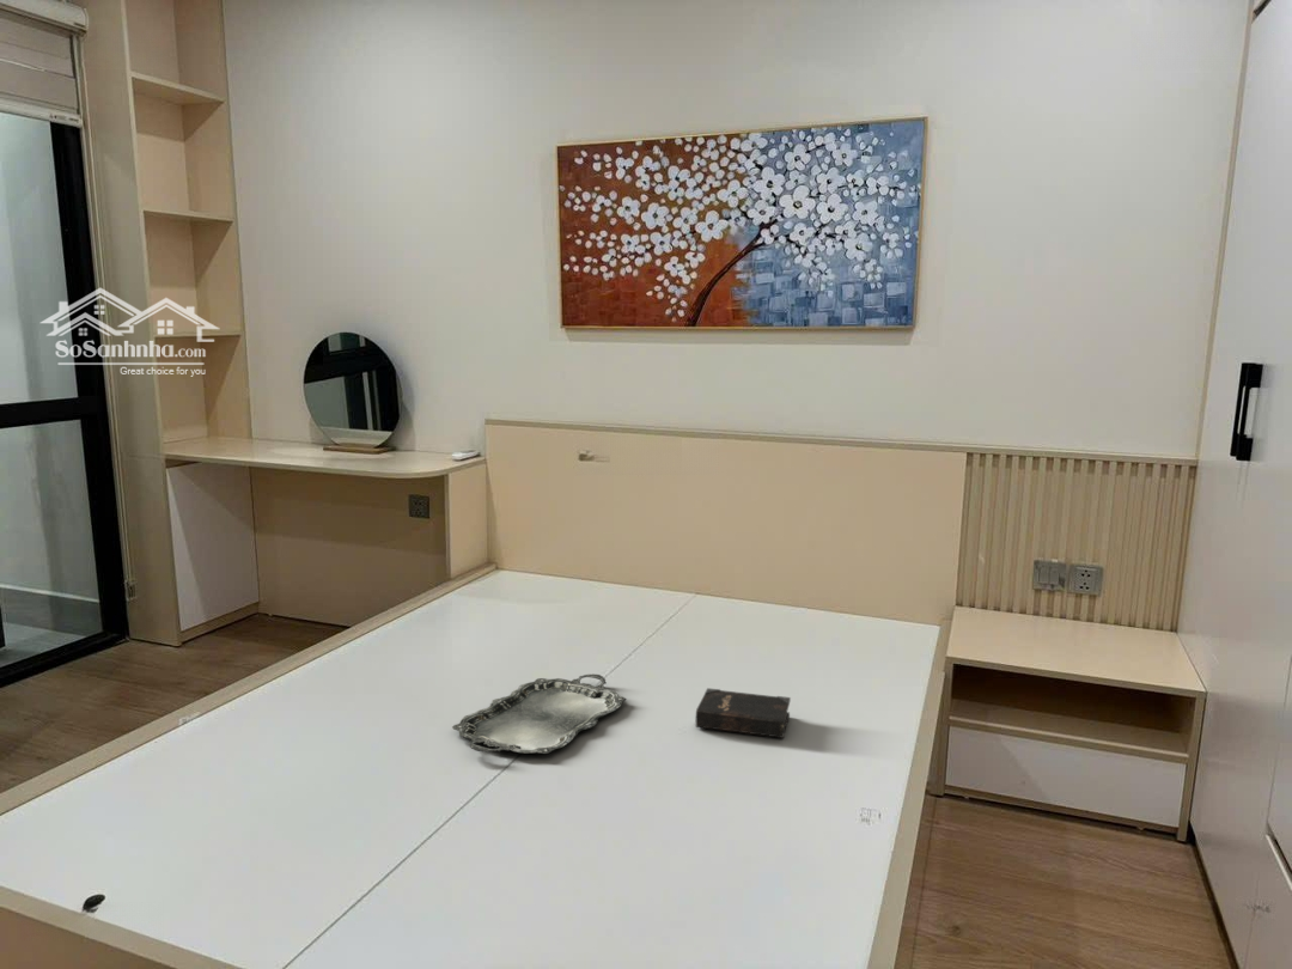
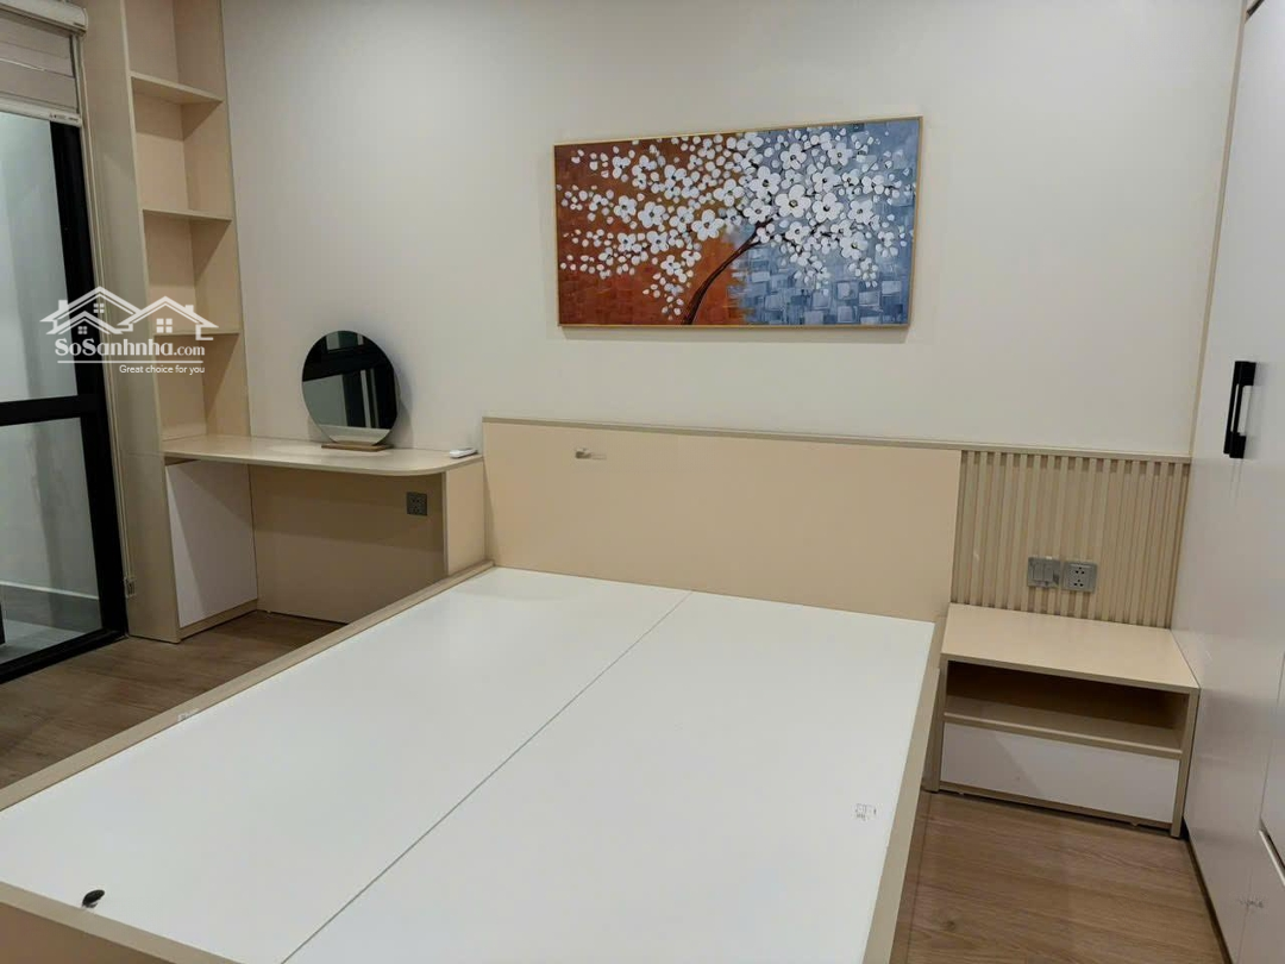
- serving tray [451,674,628,755]
- hardback book [695,687,792,739]
